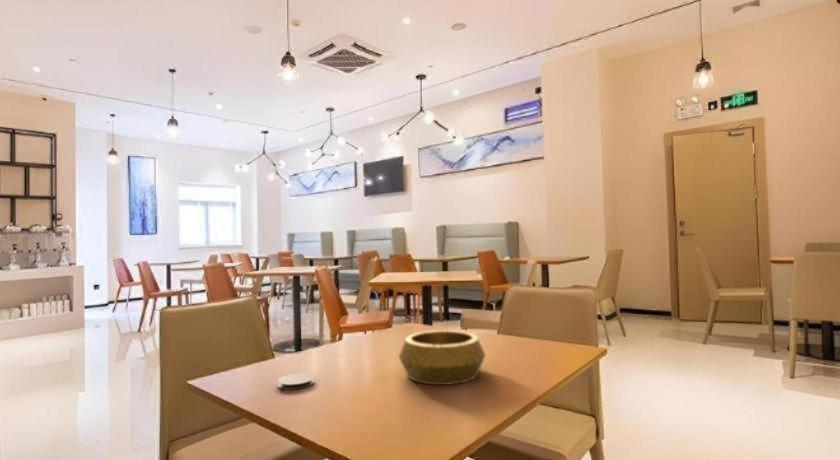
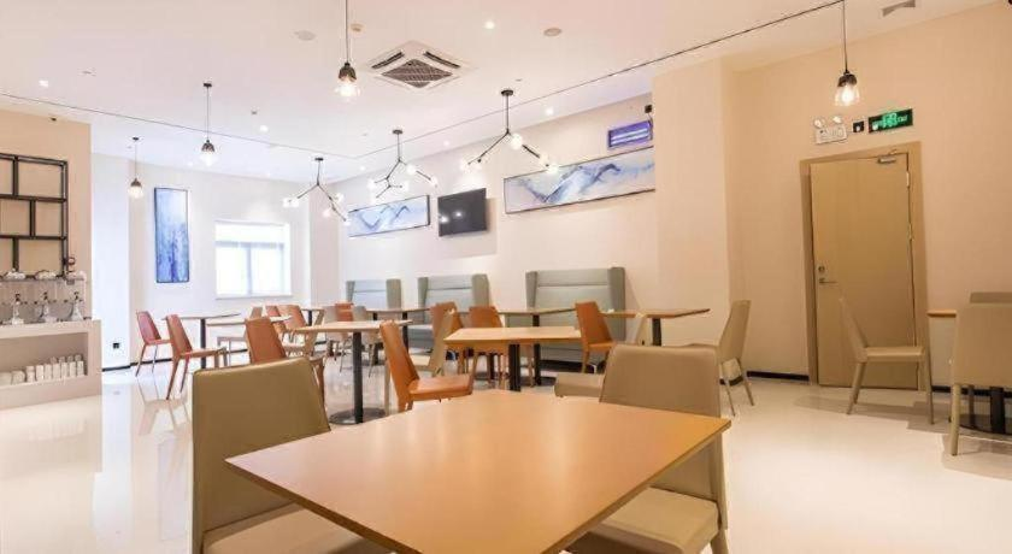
- decorative bowl [398,329,487,386]
- coaster [277,372,316,391]
